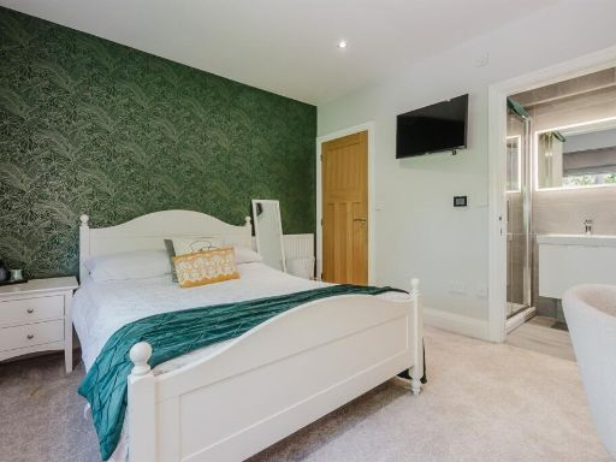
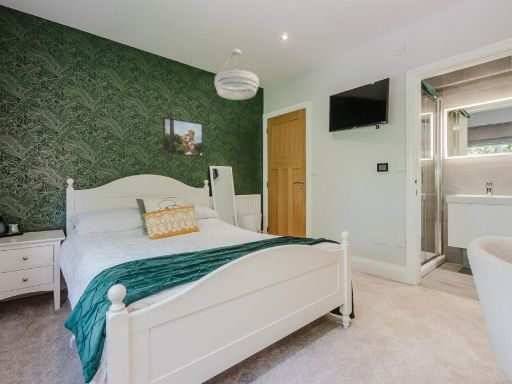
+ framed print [162,116,204,158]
+ chandelier [213,48,260,101]
